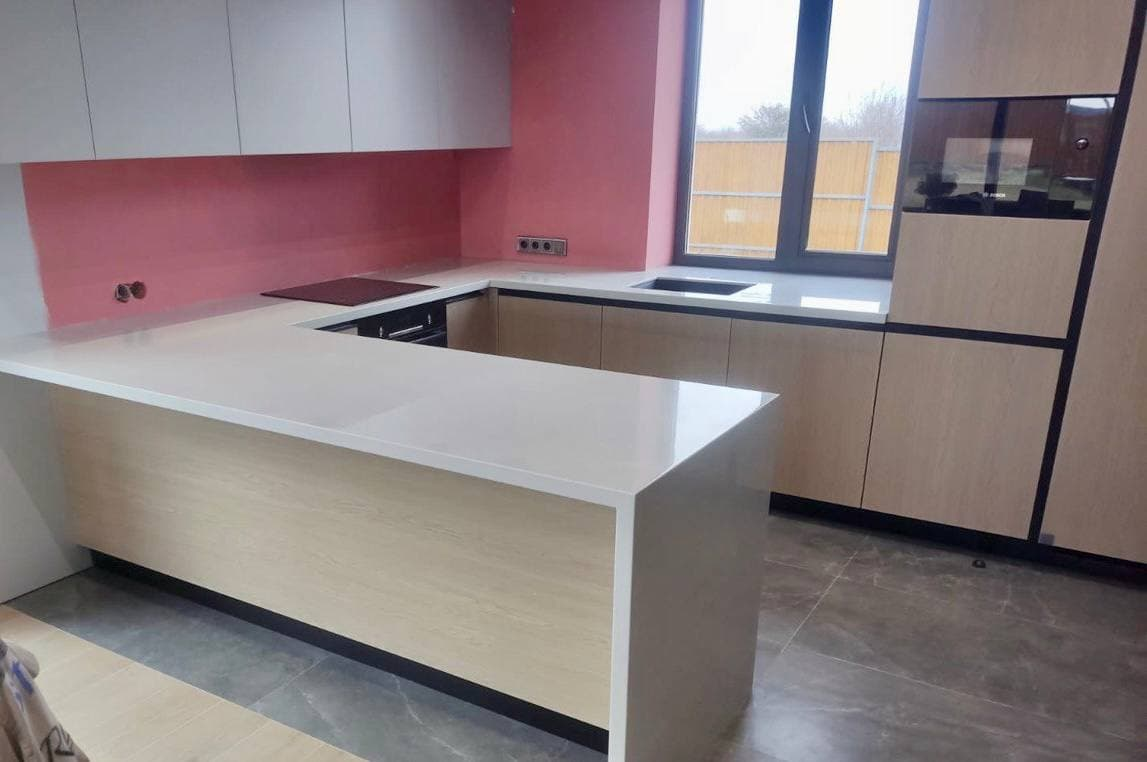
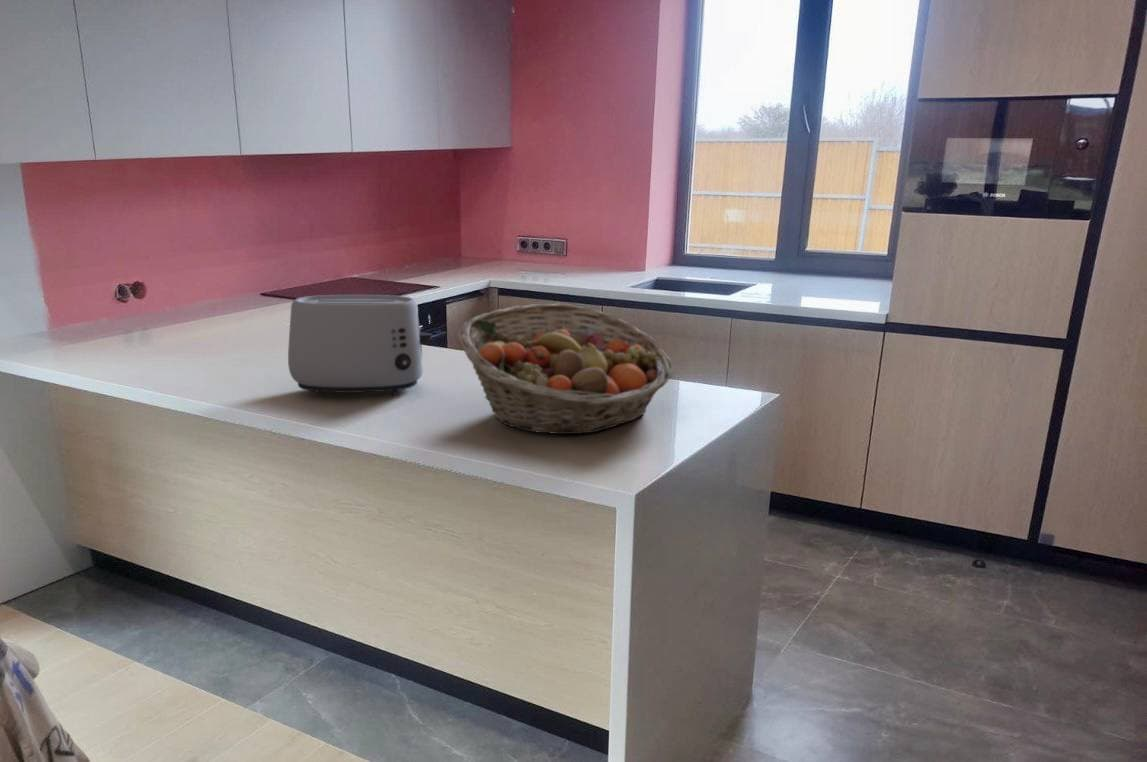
+ toaster [287,294,434,397]
+ fruit basket [457,303,674,435]
